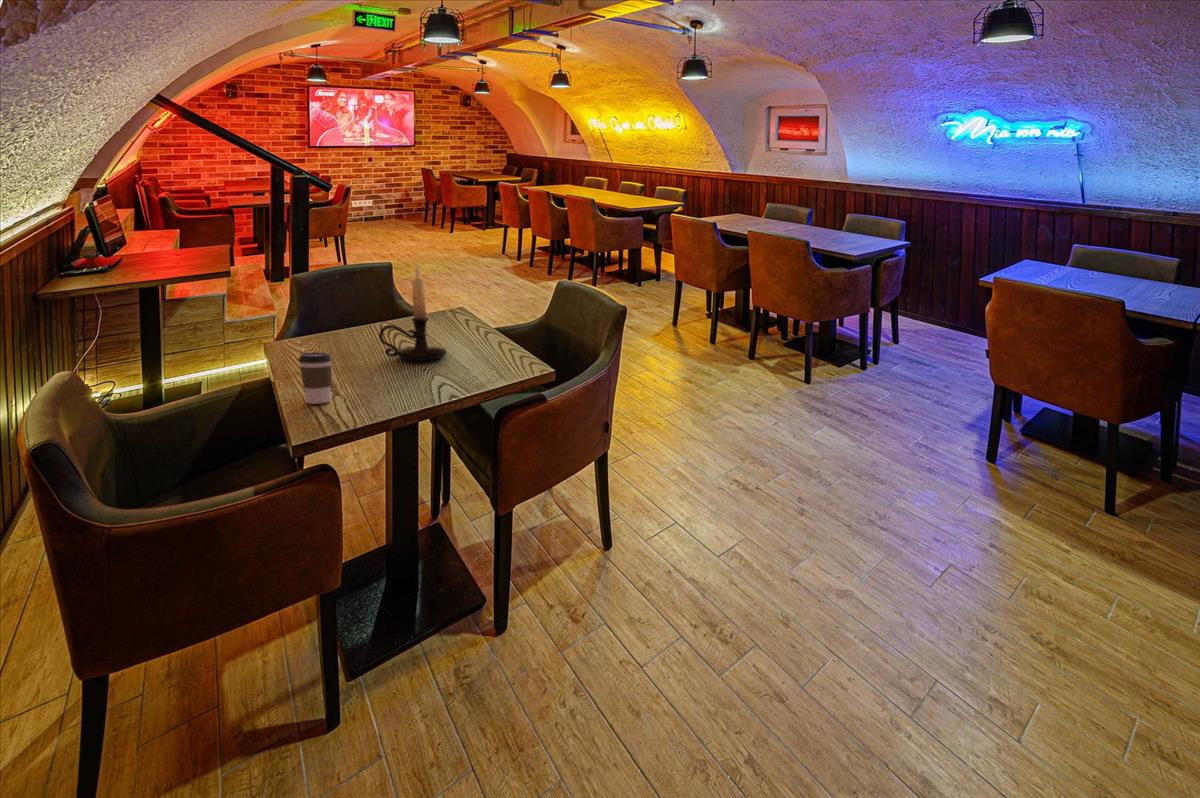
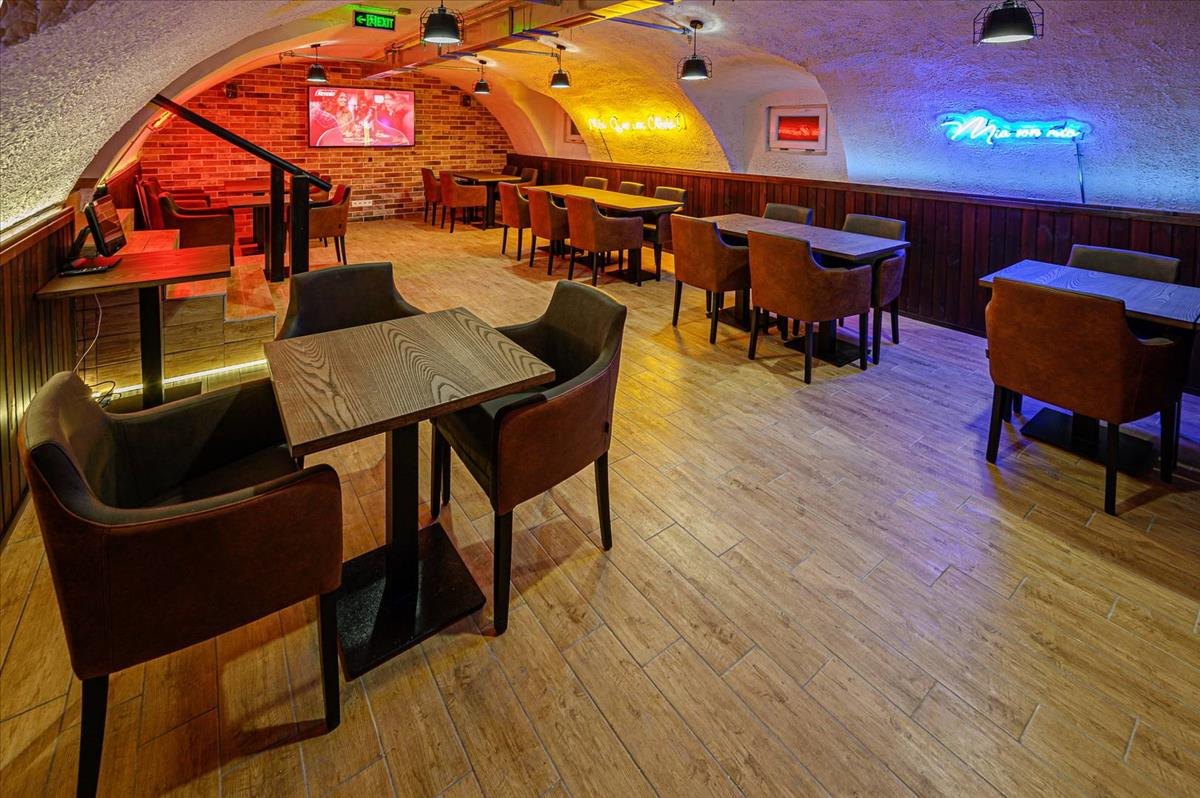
- candle holder [378,264,447,362]
- coffee cup [297,351,332,405]
